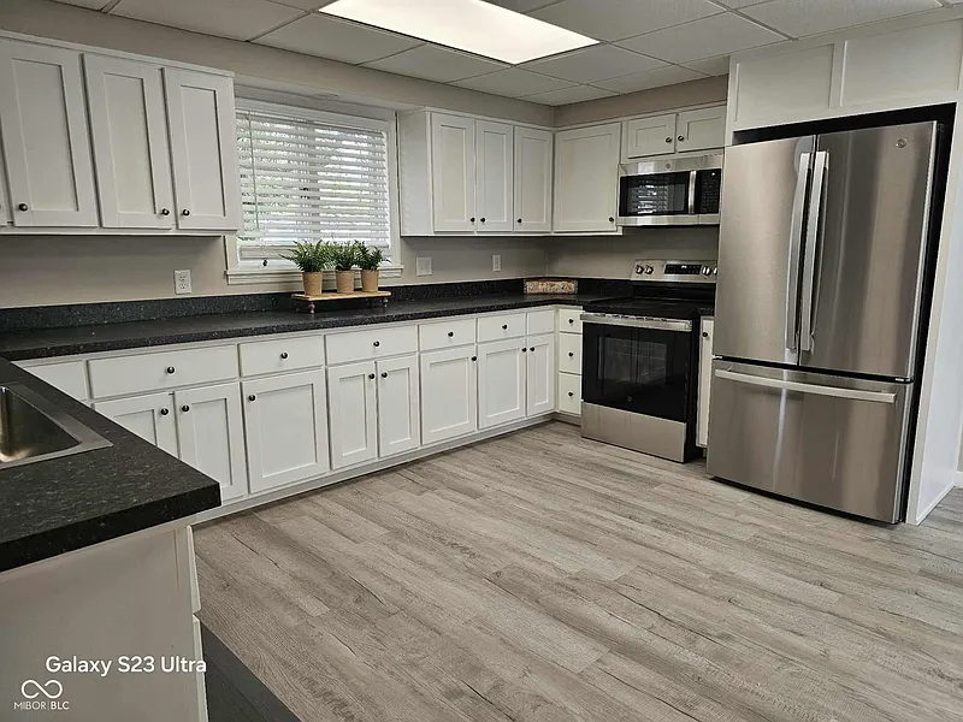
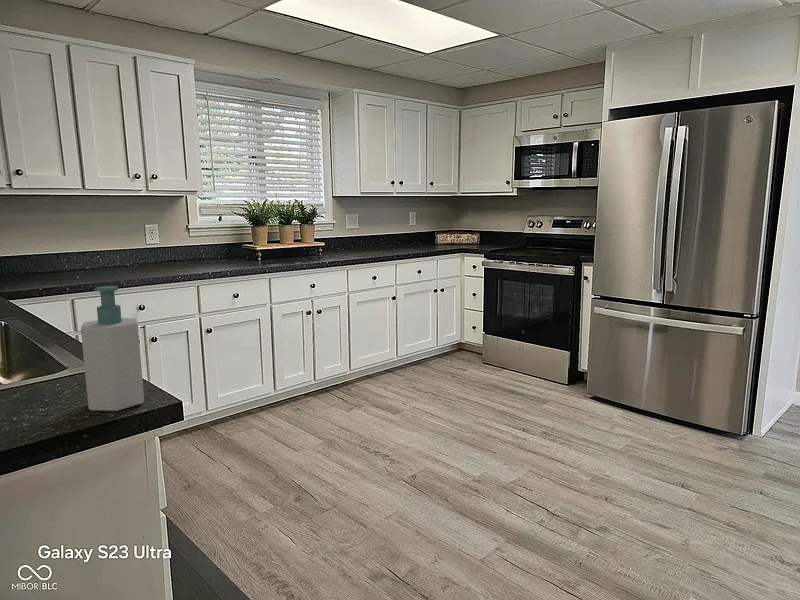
+ soap bottle [80,285,145,412]
